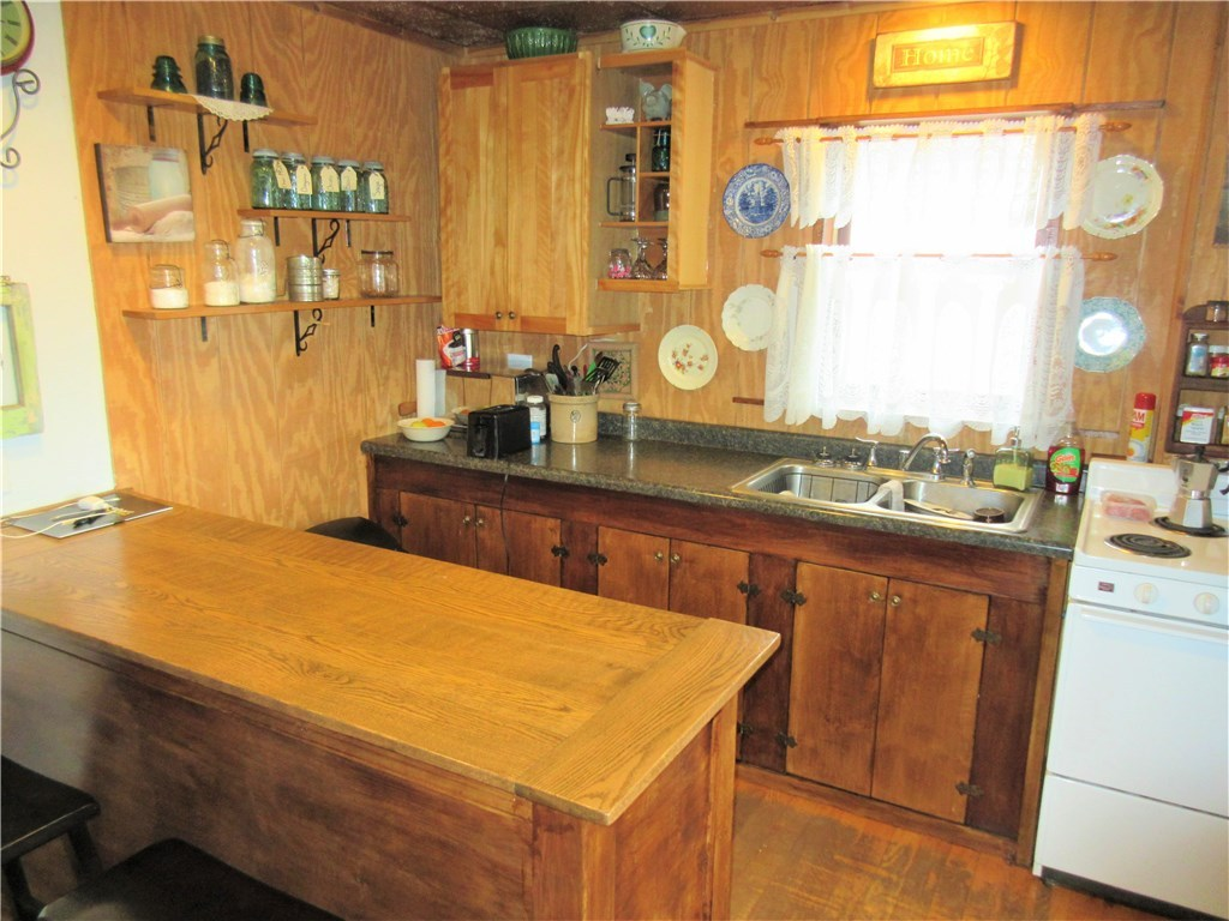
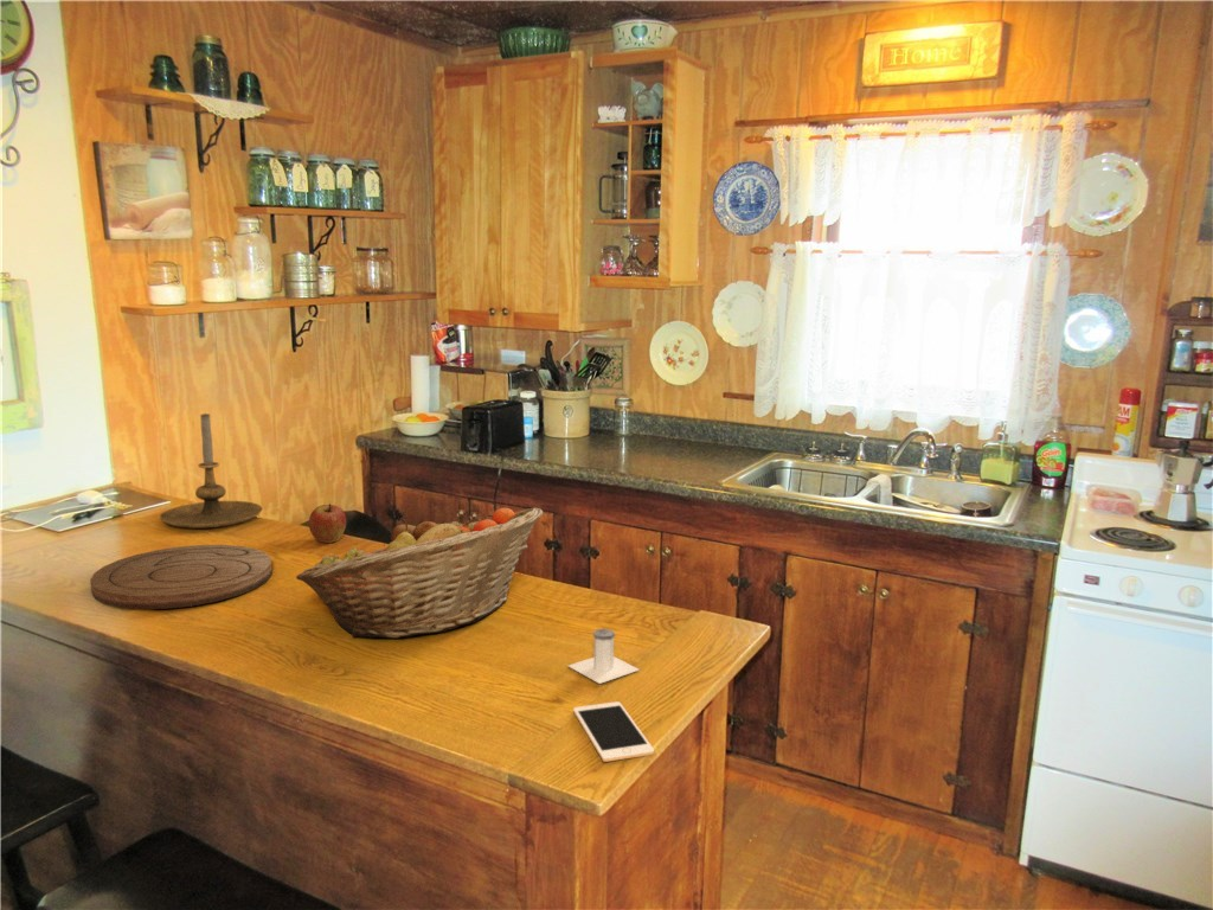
+ fruit basket [295,507,544,639]
+ cell phone [572,700,655,763]
+ apple [308,502,347,544]
+ cutting board [89,544,272,610]
+ salt shaker [567,628,641,685]
+ candle holder [159,412,263,530]
